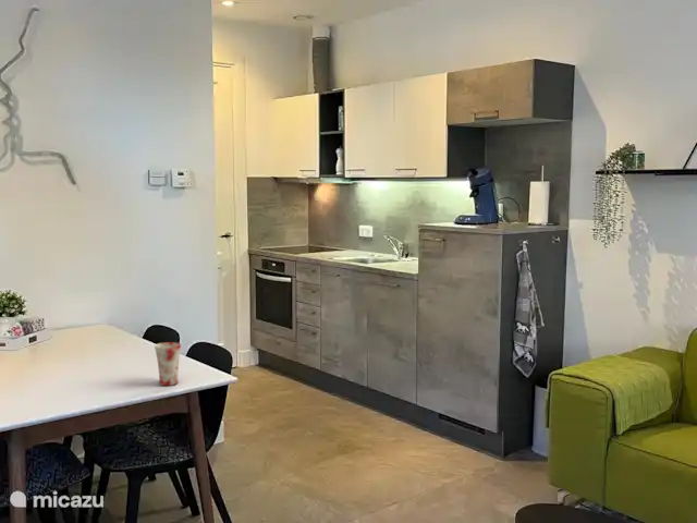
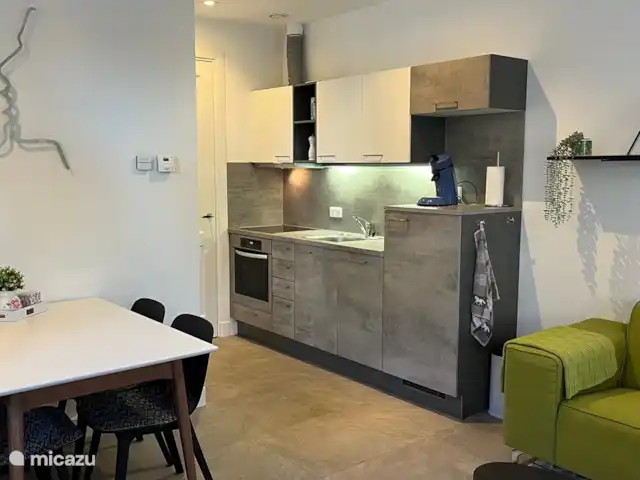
- mug [154,341,182,387]
